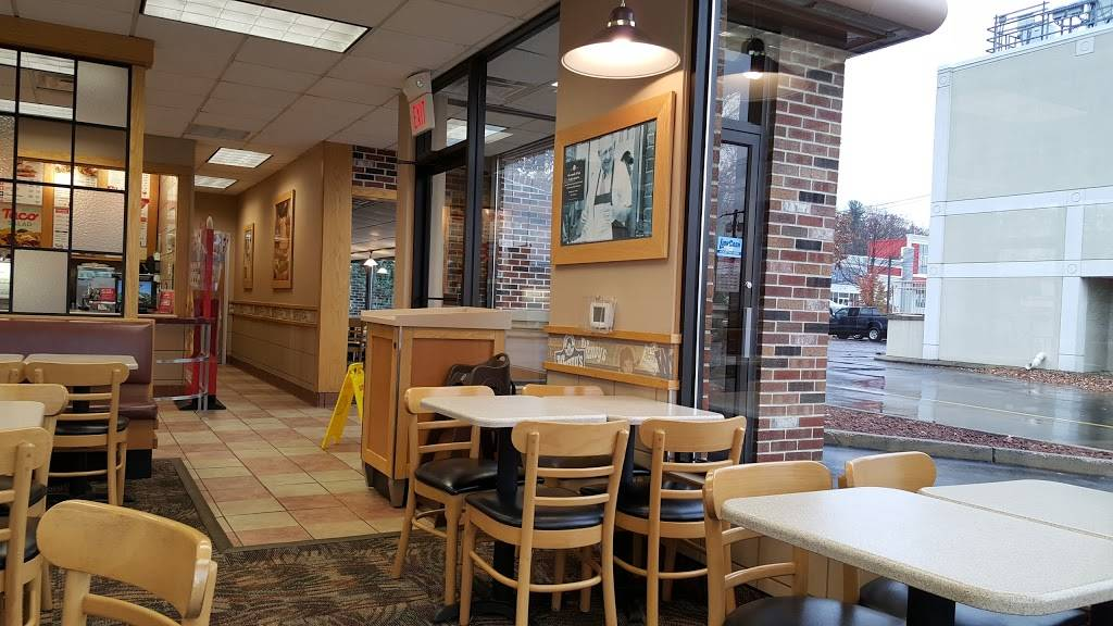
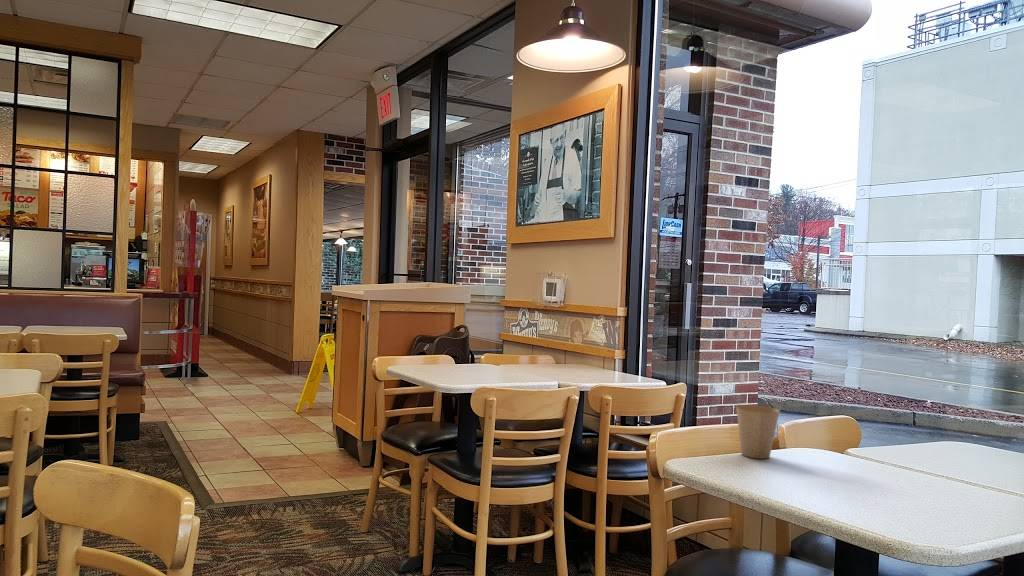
+ paper cup [735,404,780,460]
